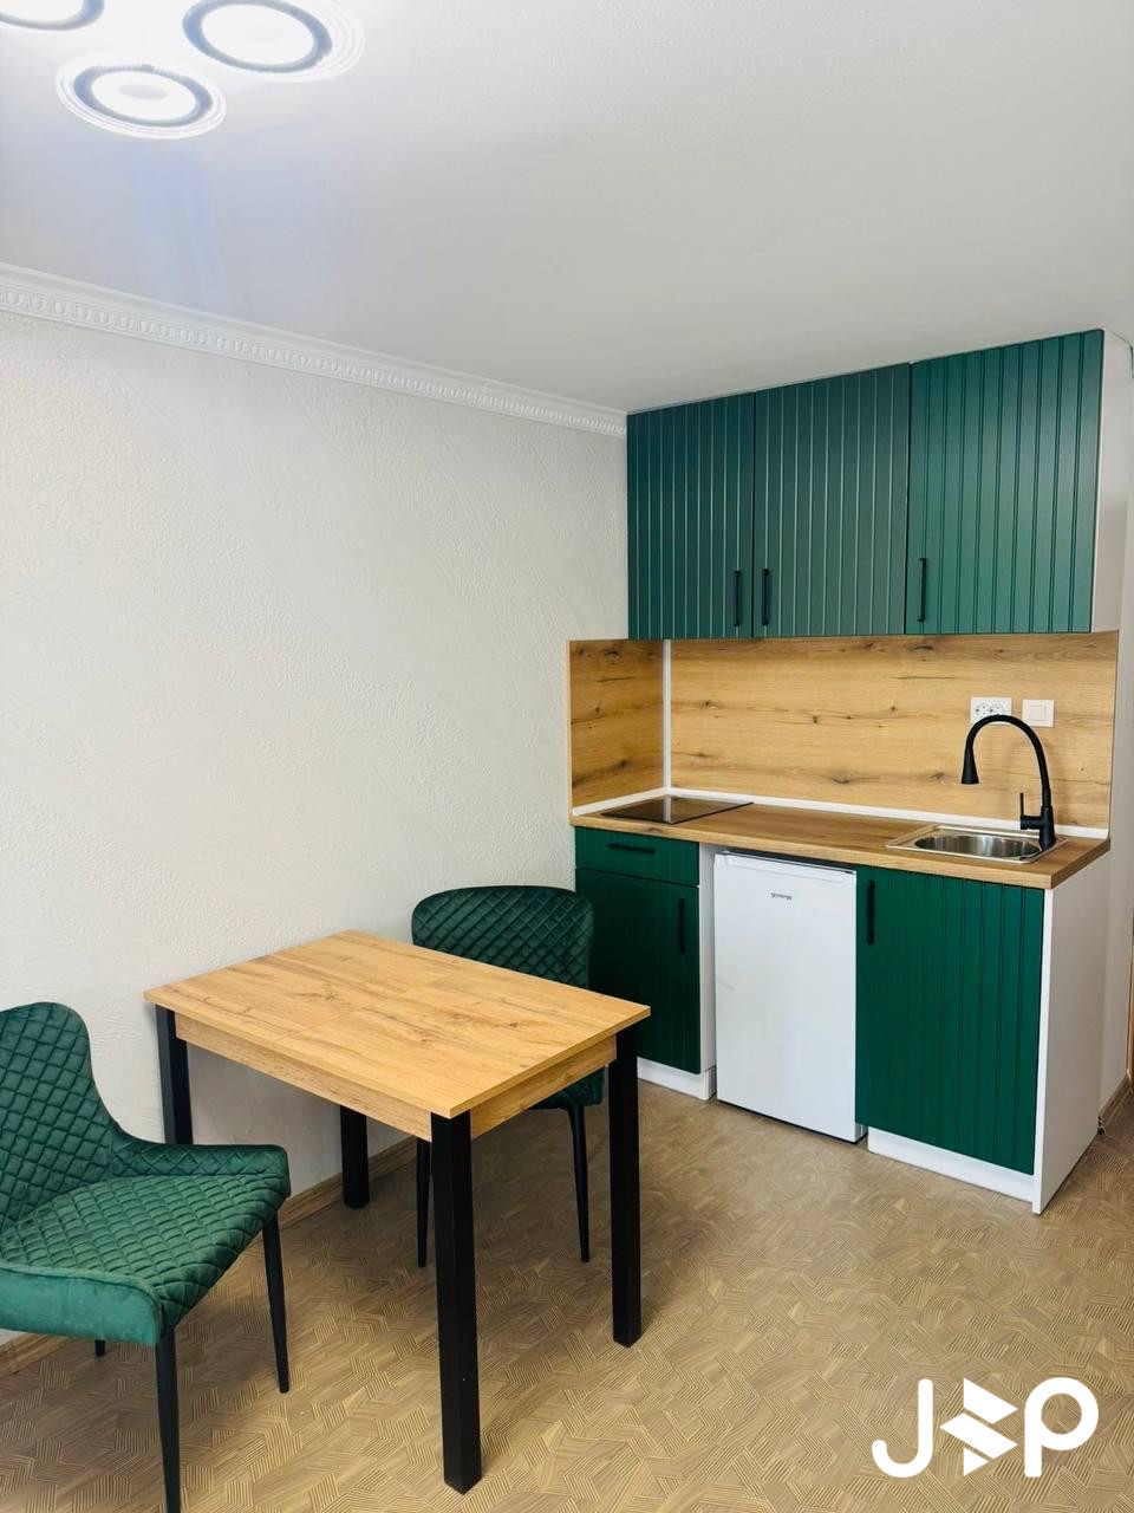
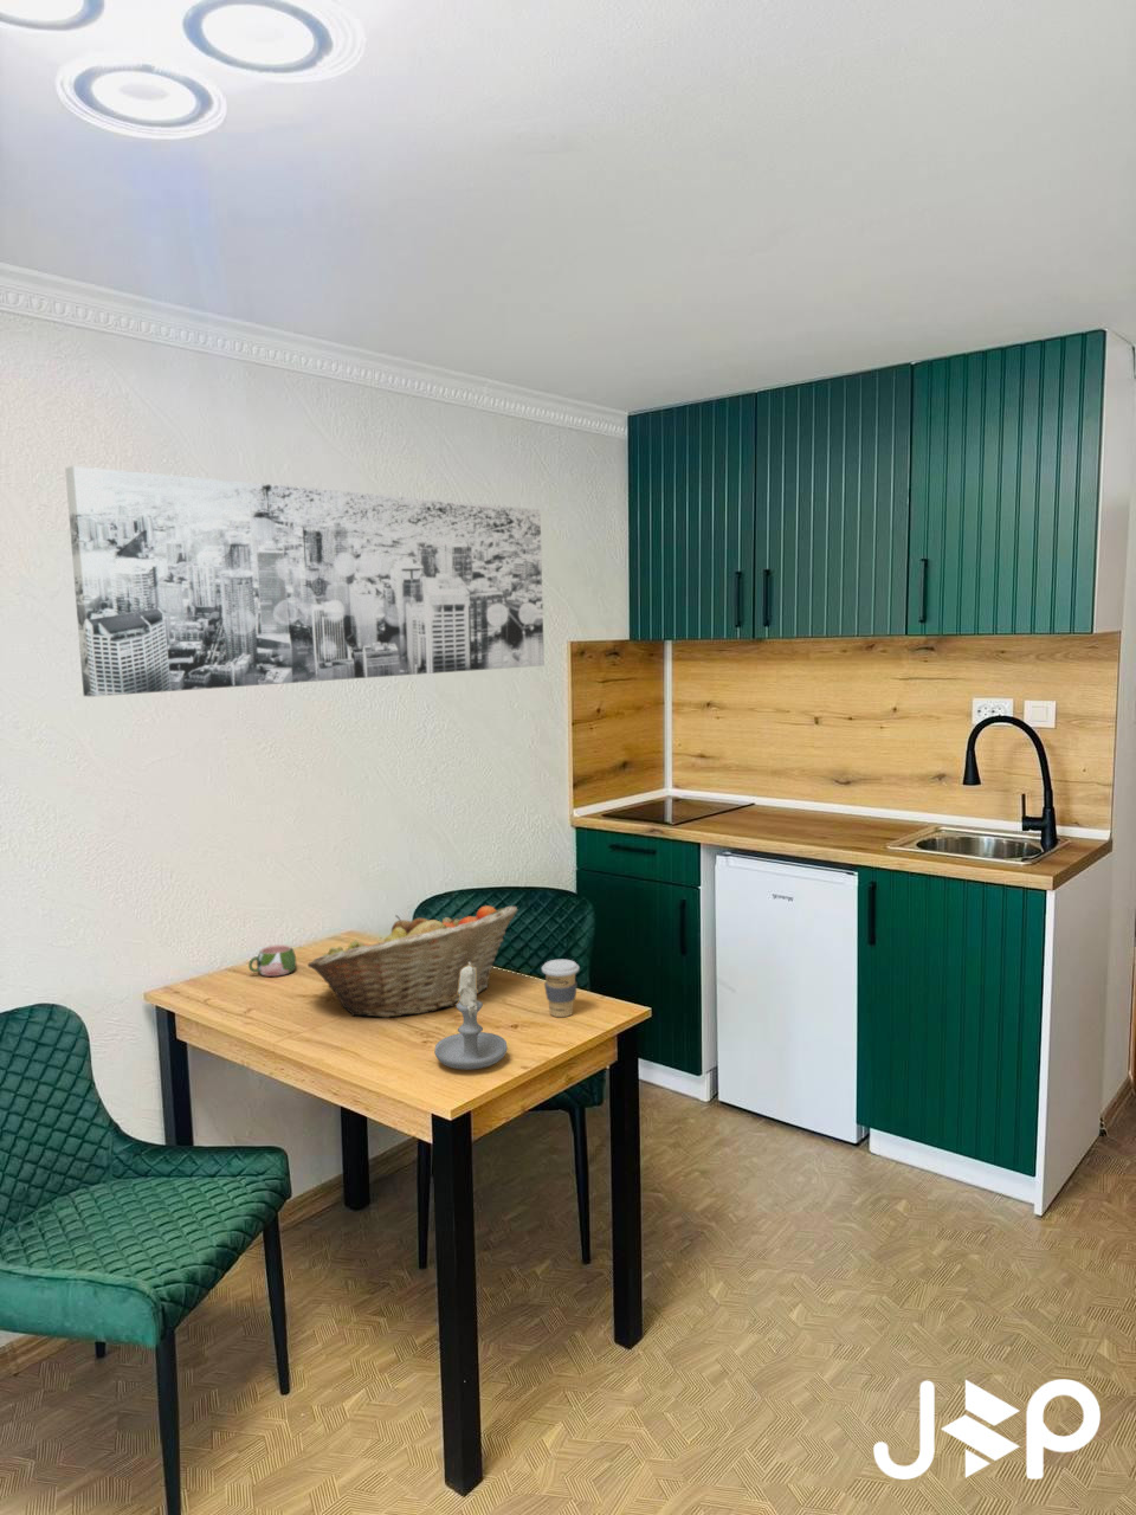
+ mug [247,944,297,978]
+ fruit basket [307,904,518,1019]
+ coffee cup [541,959,580,1018]
+ wall art [64,465,545,698]
+ candle [433,963,508,1071]
